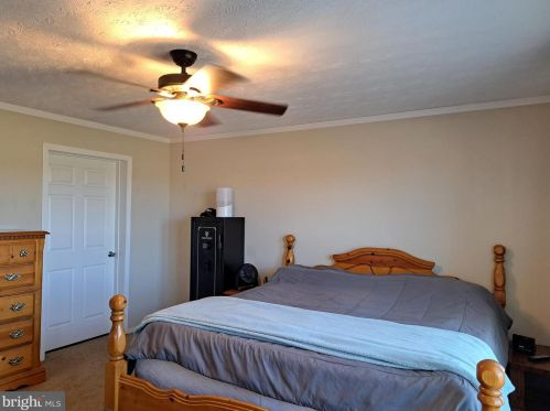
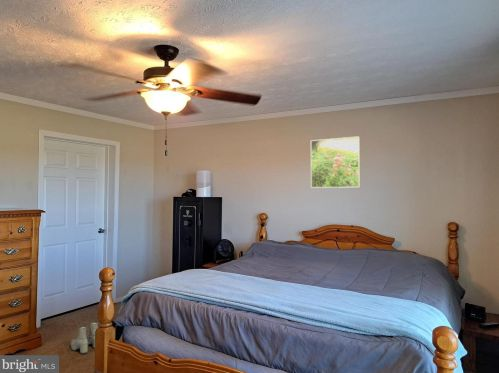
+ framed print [310,135,361,189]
+ boots [70,321,99,354]
